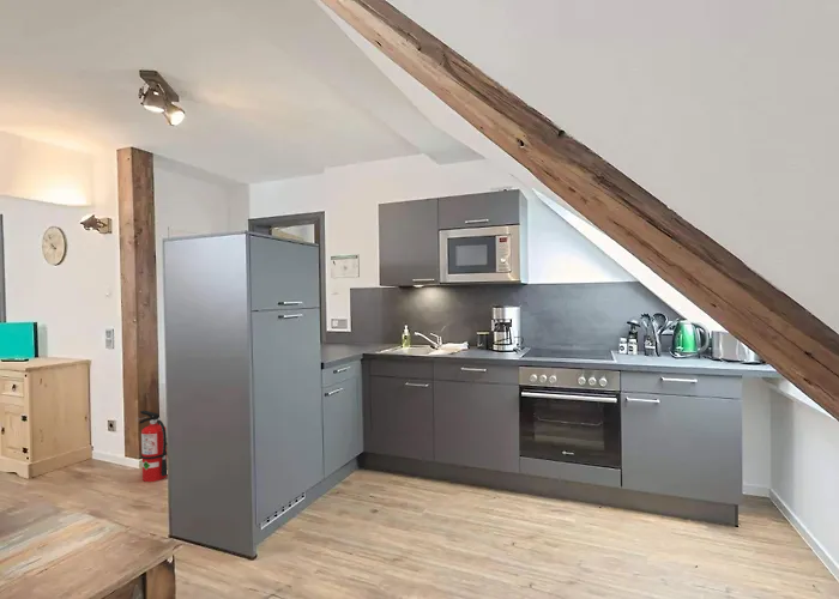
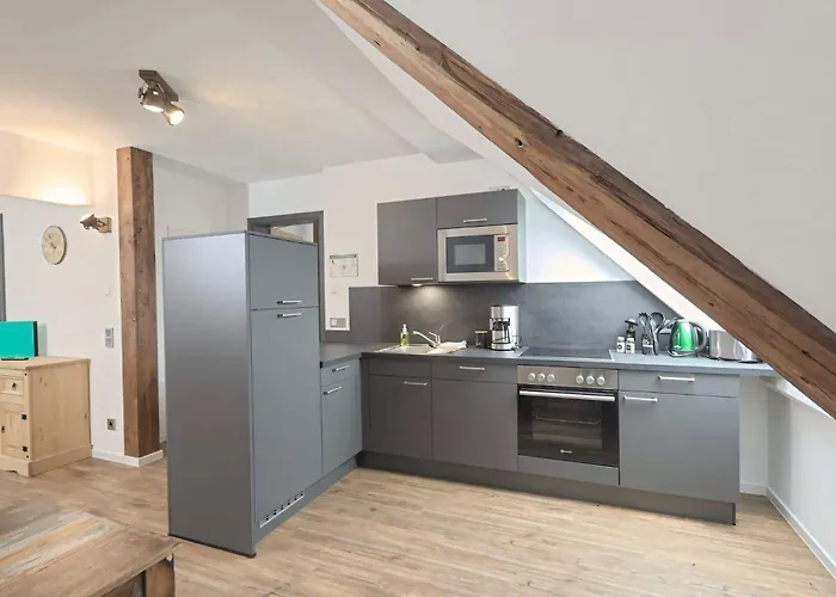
- fire extinguisher [134,410,168,483]
